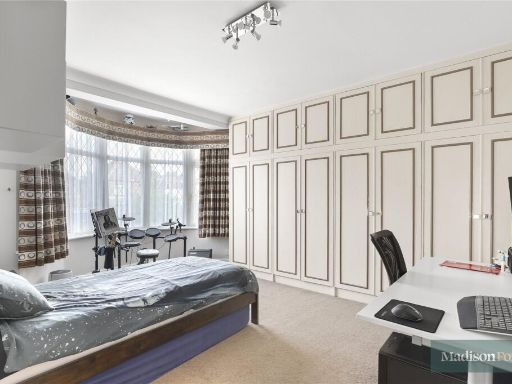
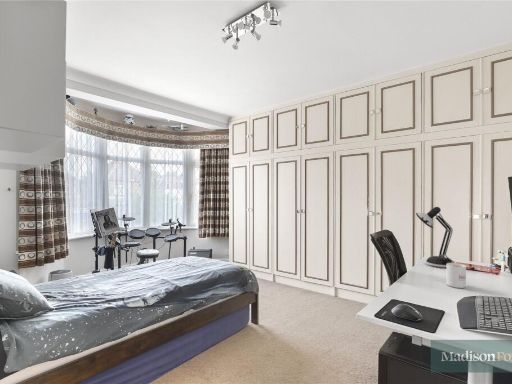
+ desk lamp [415,206,478,271]
+ mug [446,262,467,289]
